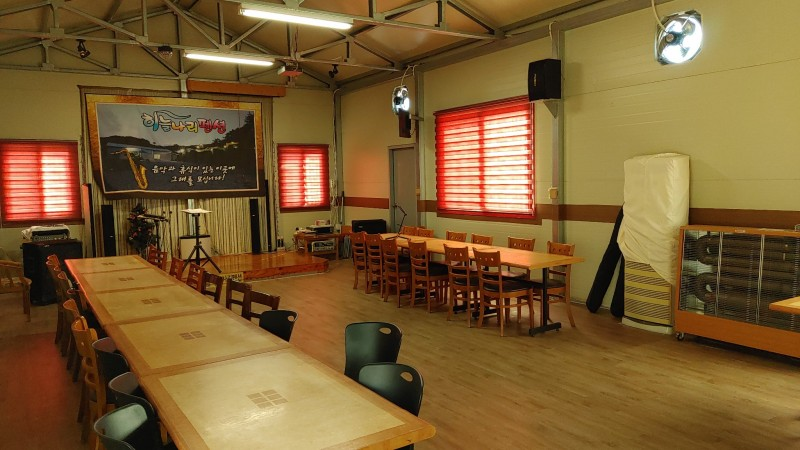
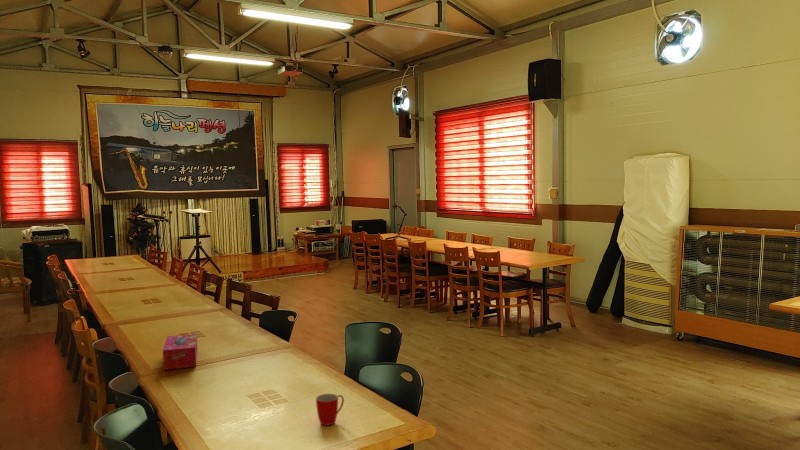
+ tissue box [162,333,198,371]
+ mug [315,393,345,427]
